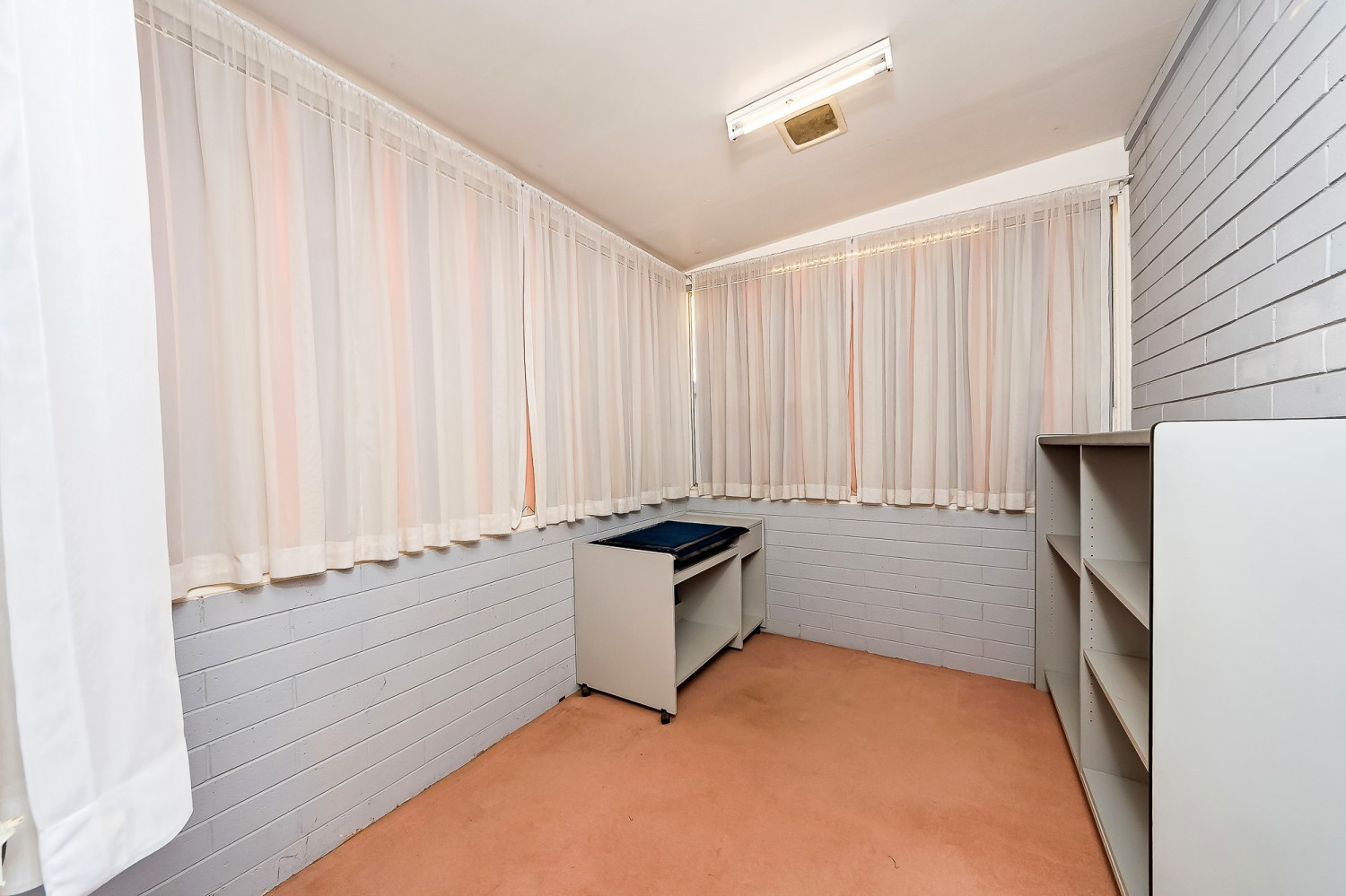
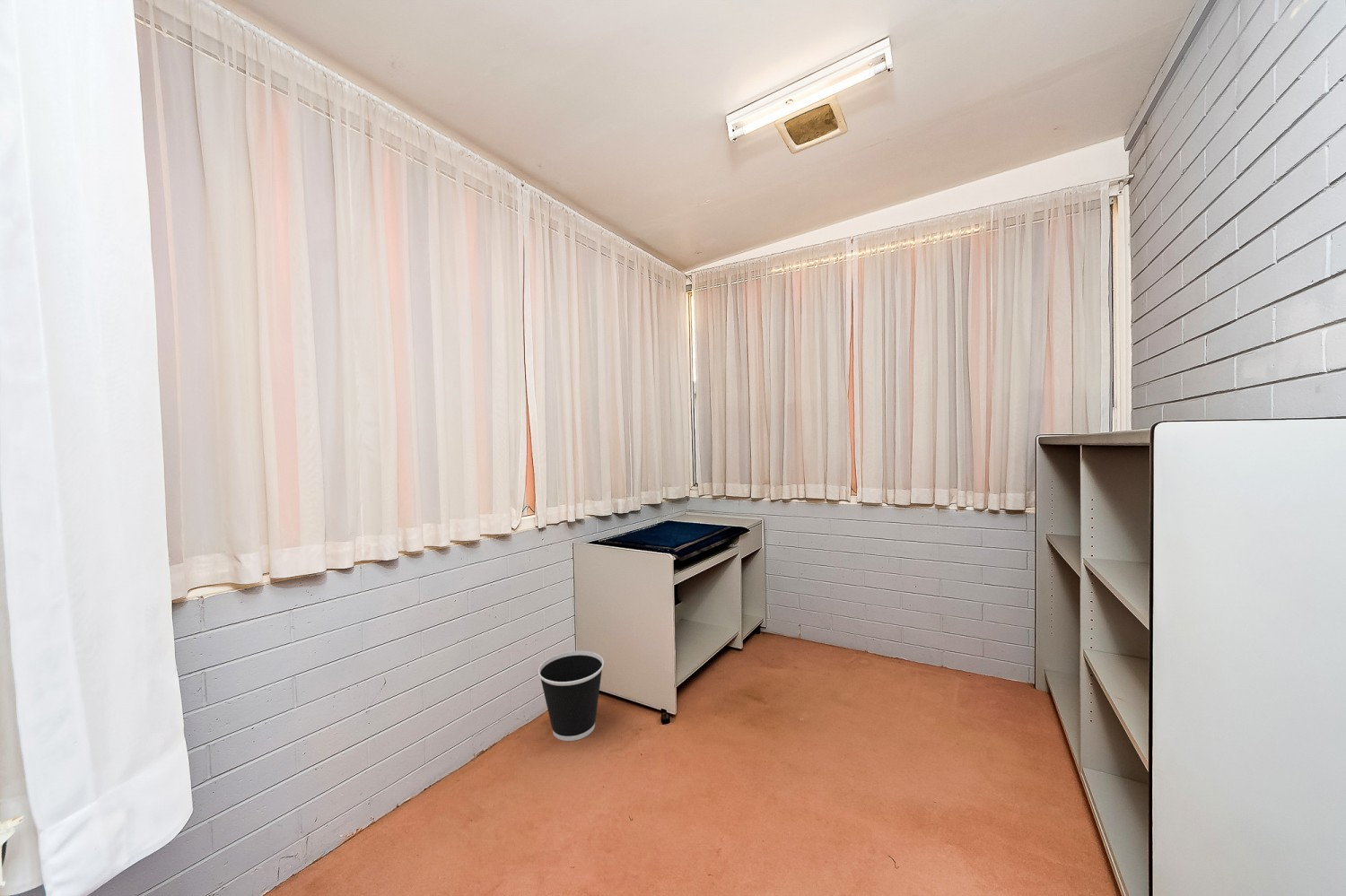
+ wastebasket [538,650,605,742]
